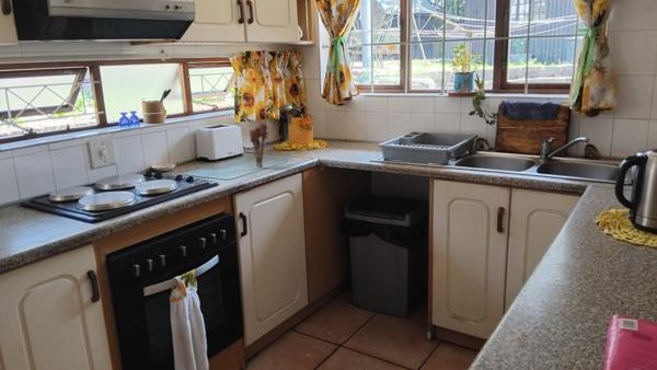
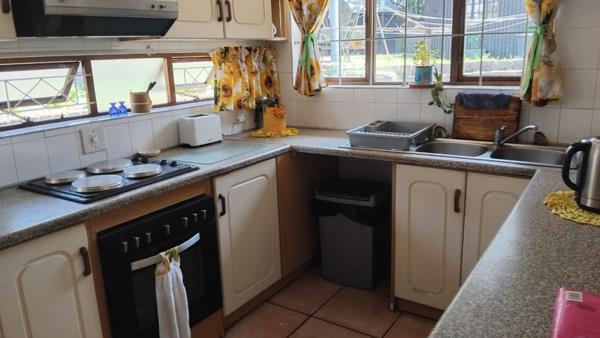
- utensil holder [249,122,268,170]
